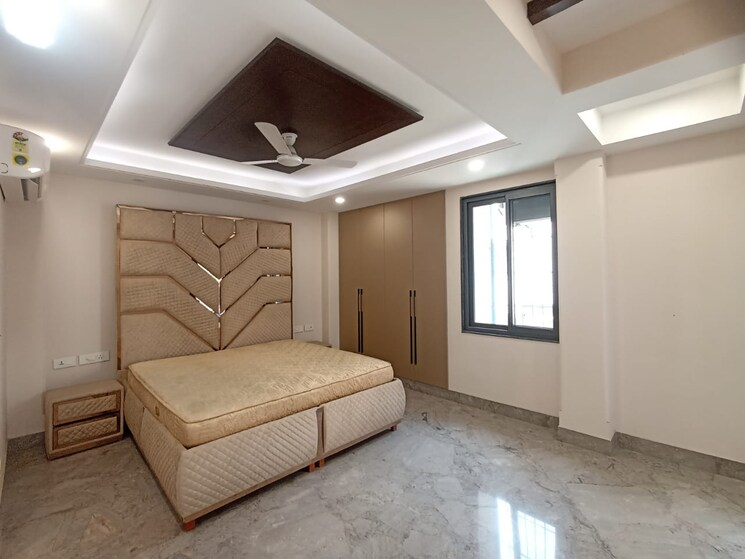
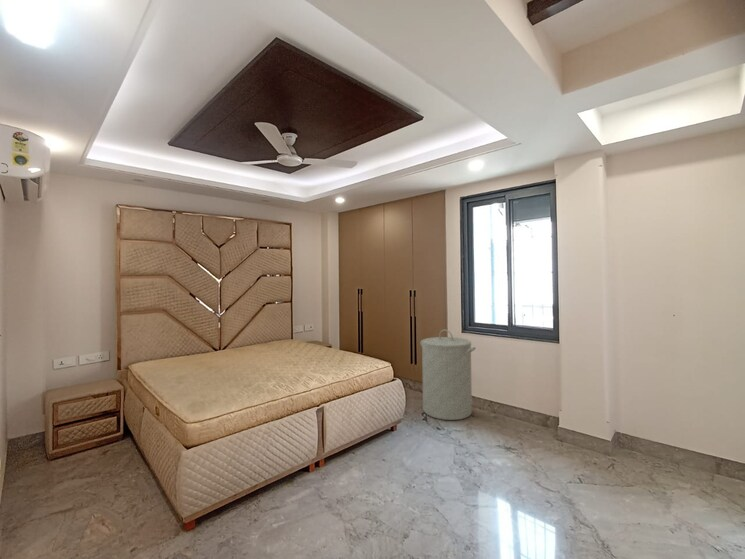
+ laundry hamper [419,329,477,421]
